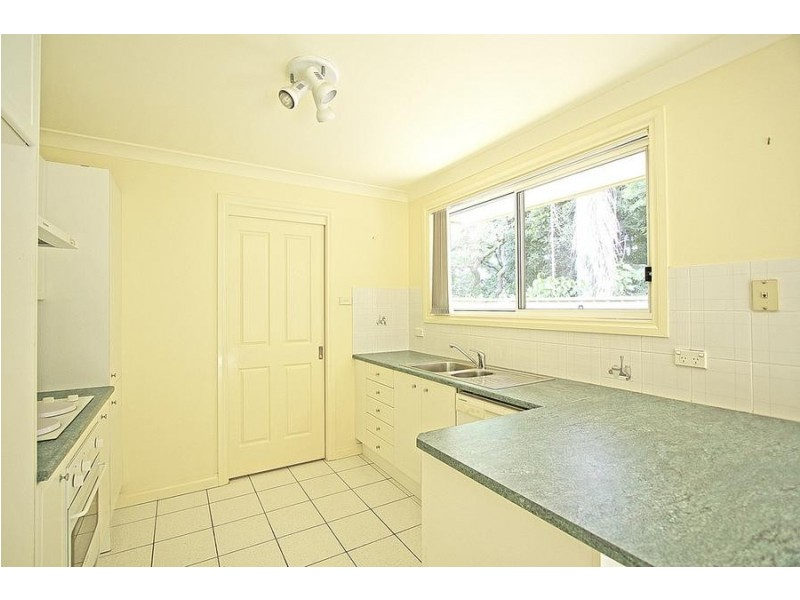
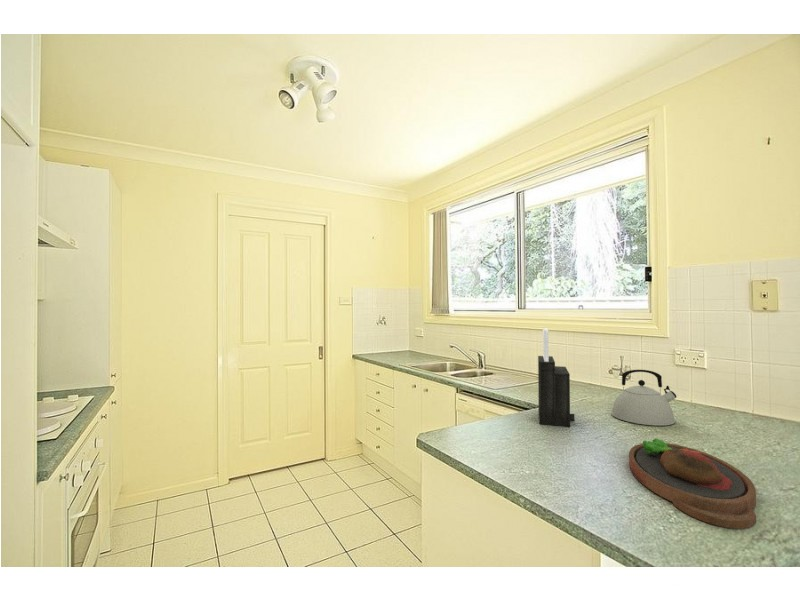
+ knife block [537,327,576,428]
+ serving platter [628,437,757,530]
+ kettle [610,369,677,427]
